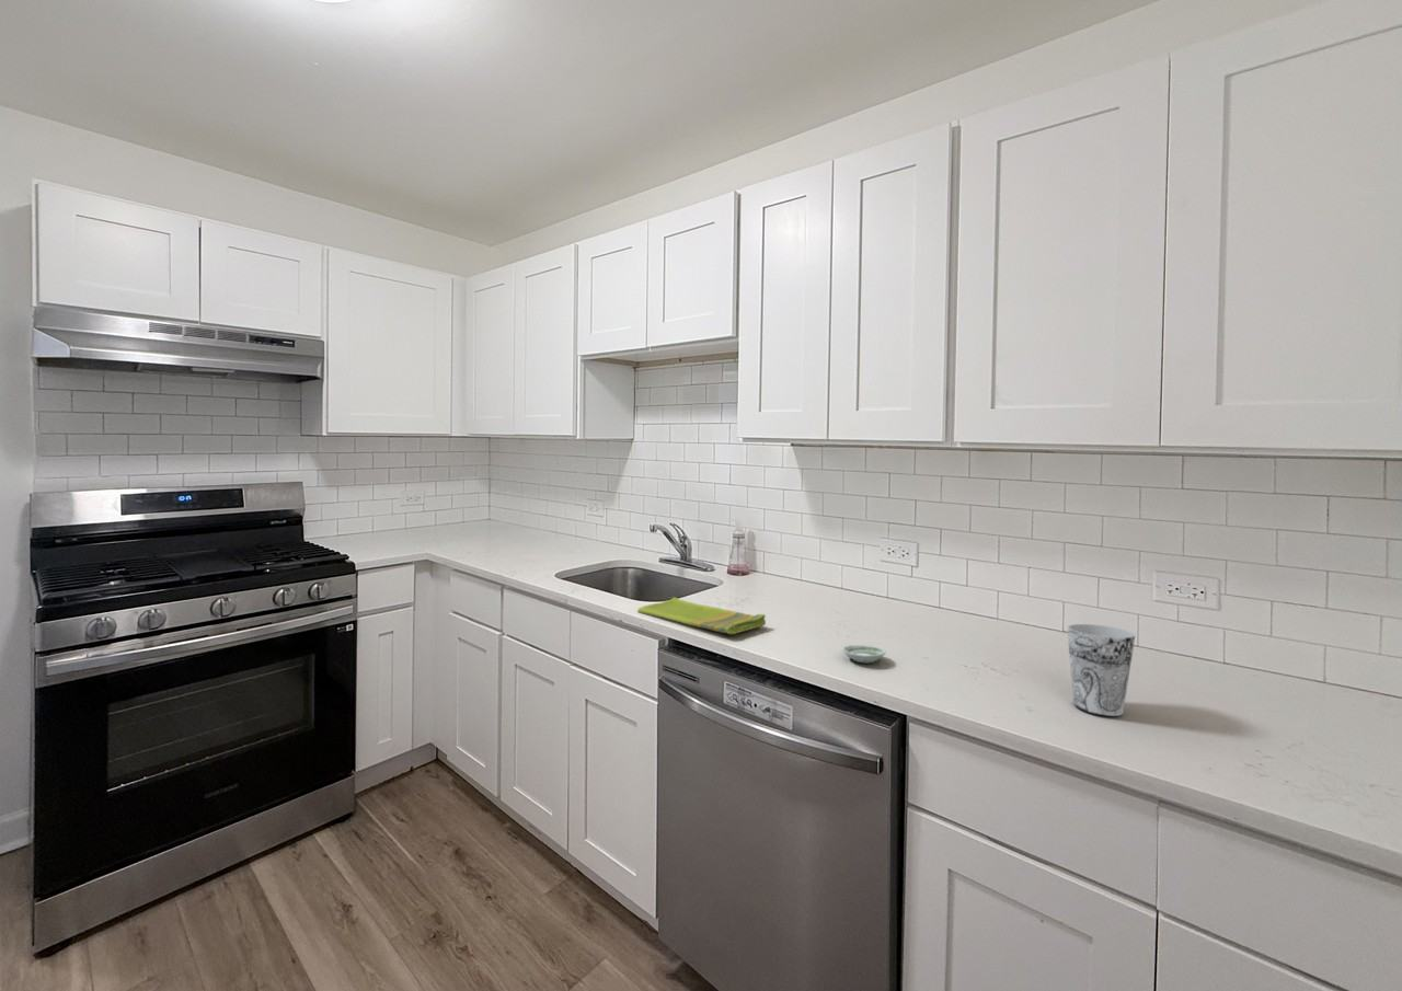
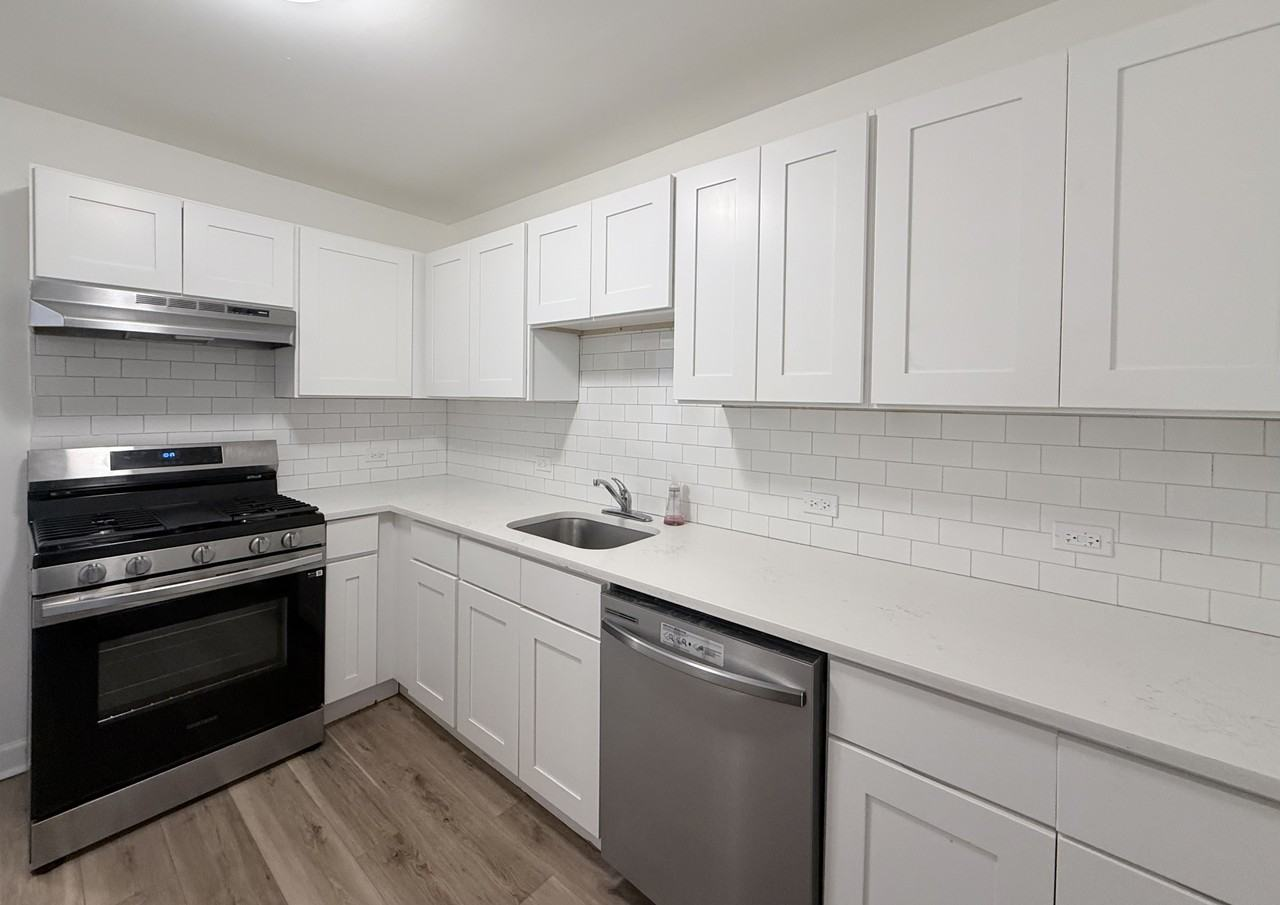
- dish towel [636,596,767,635]
- cup [1066,623,1136,717]
- saucer [841,644,887,664]
